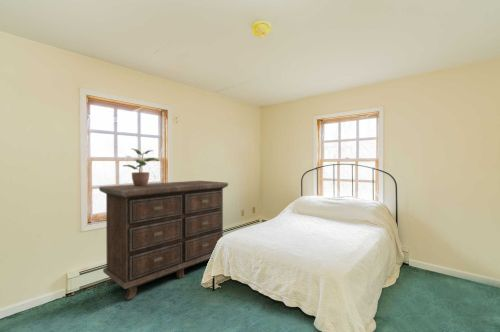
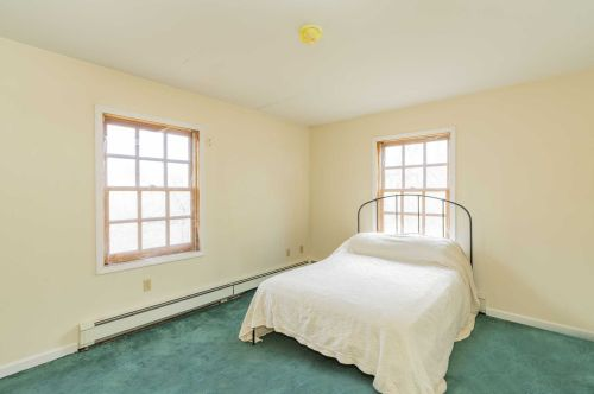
- potted plant [122,147,160,186]
- dresser [98,180,229,301]
